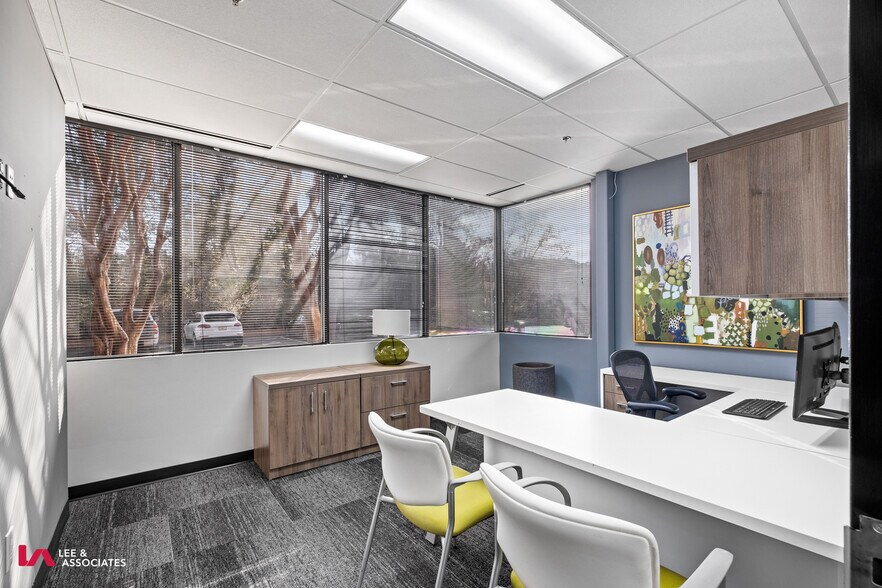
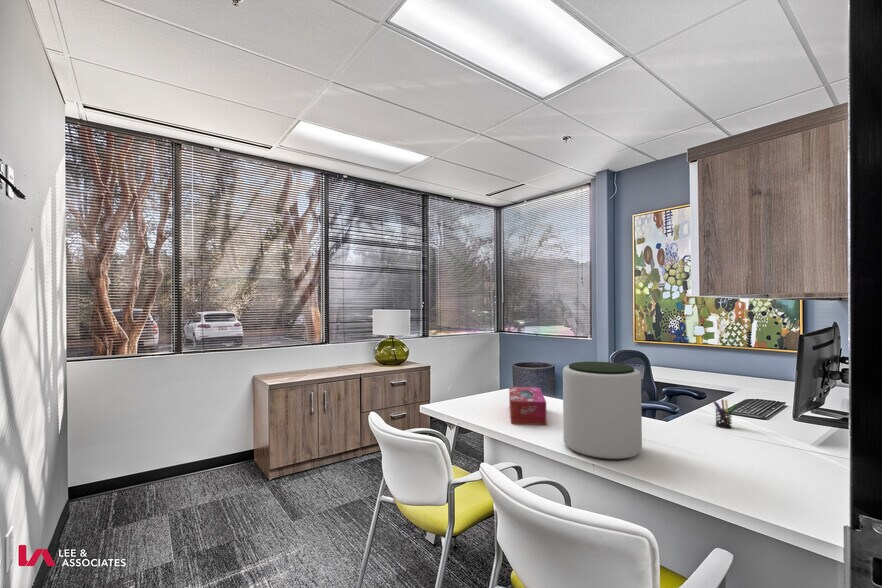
+ tissue box [508,386,547,426]
+ plant pot [562,361,643,461]
+ pen holder [712,398,737,429]
